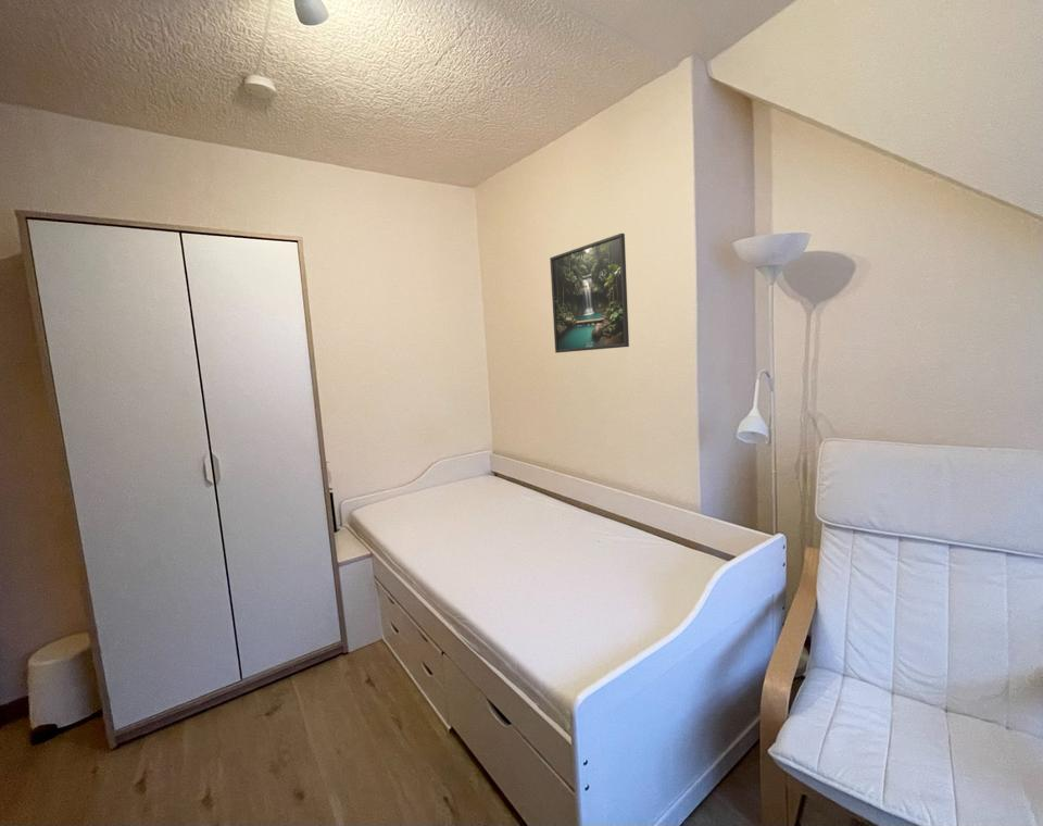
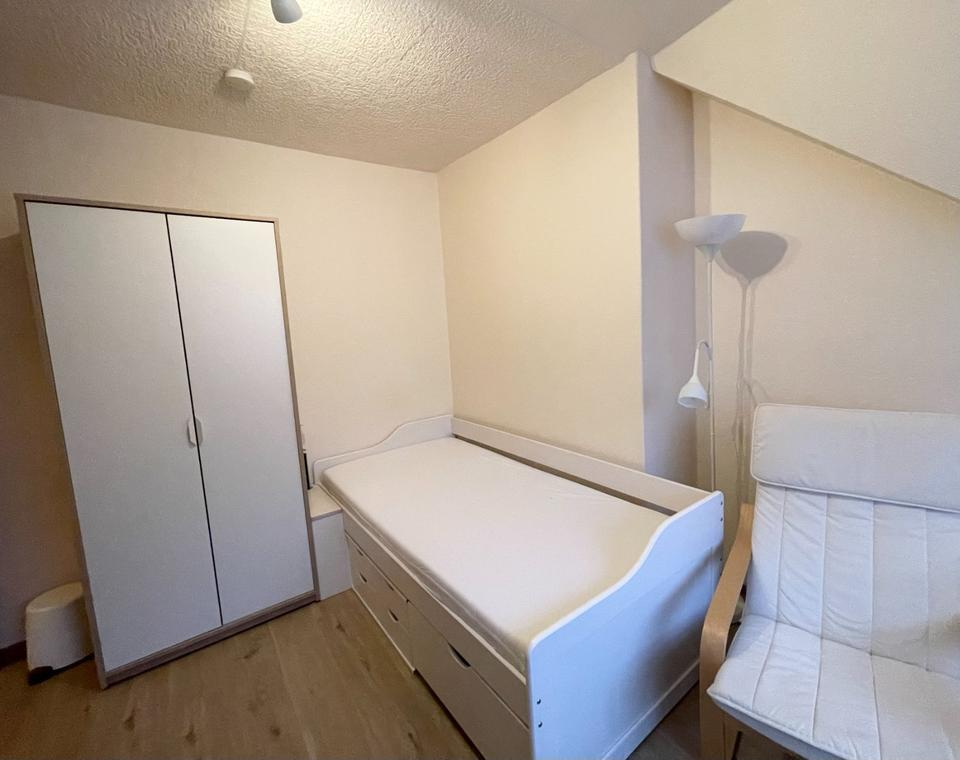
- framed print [549,233,630,354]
